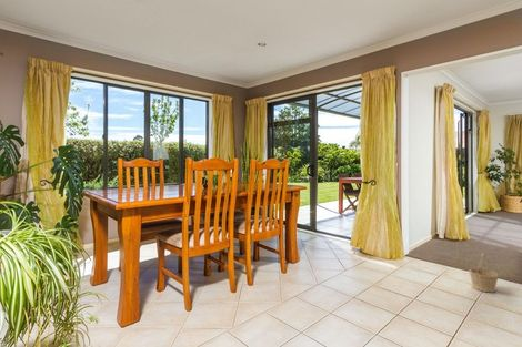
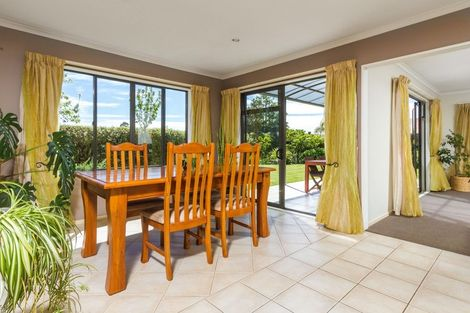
- basket [468,252,500,293]
